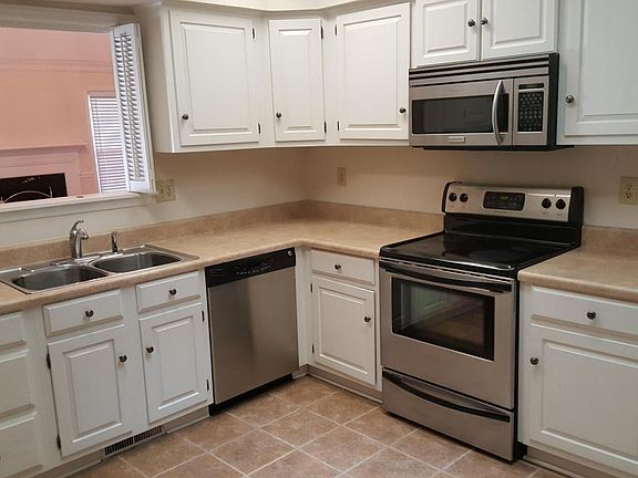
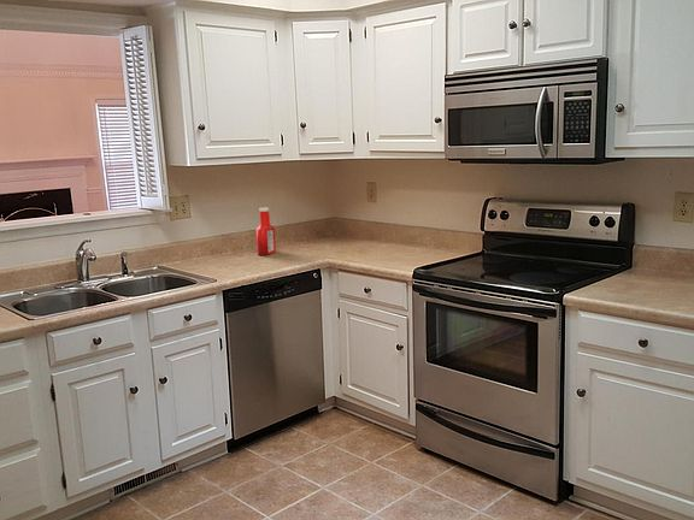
+ soap bottle [255,206,277,256]
